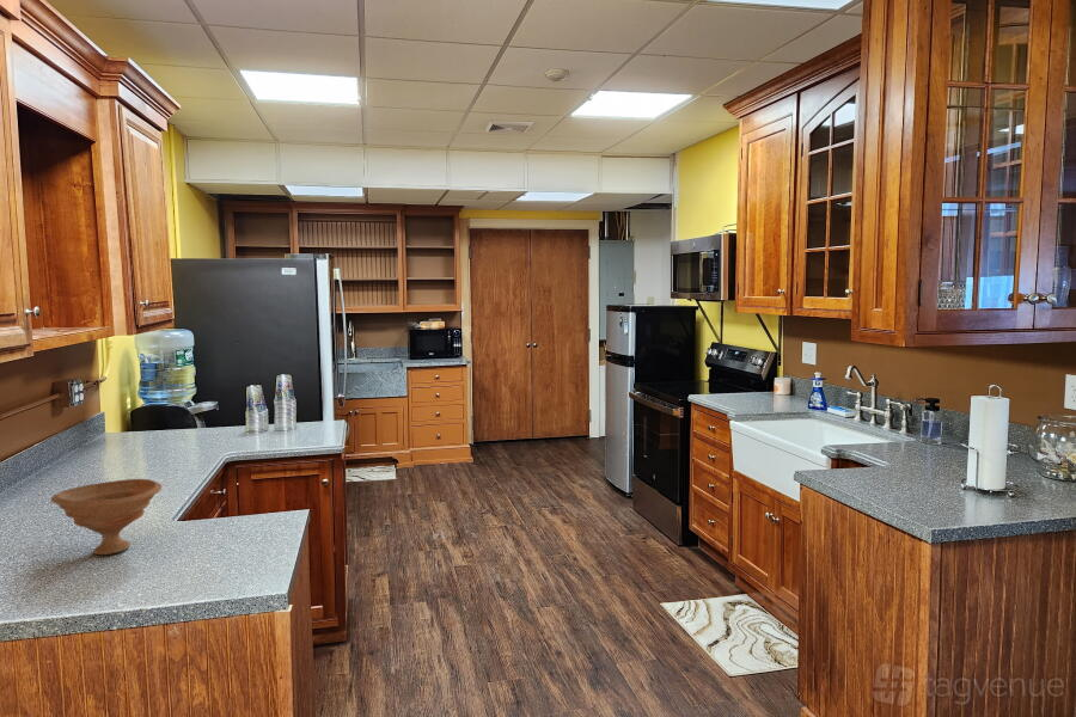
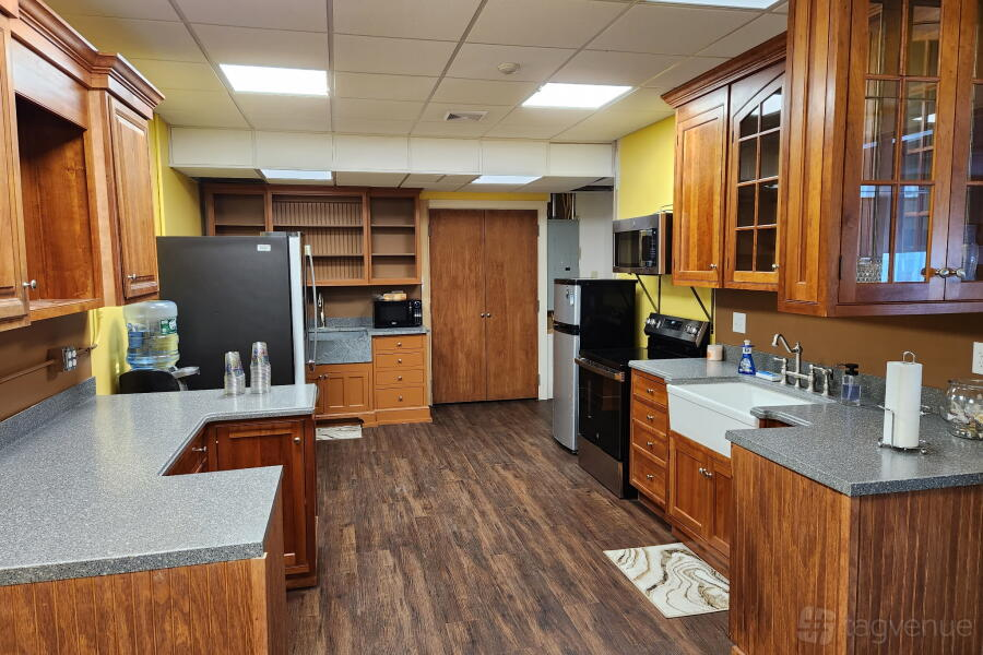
- bowl [50,478,163,556]
